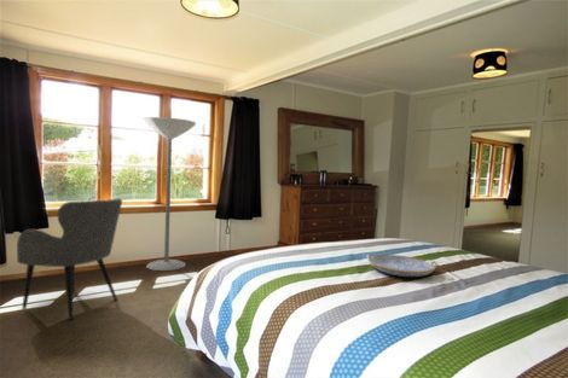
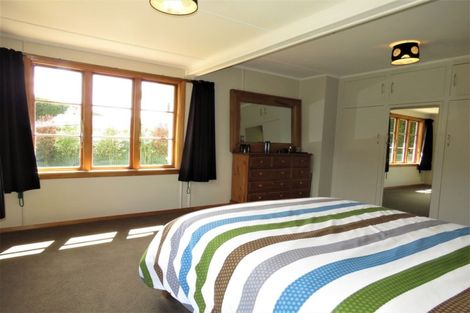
- serving tray [366,252,439,278]
- floor lamp [141,116,197,272]
- armchair [16,197,123,321]
